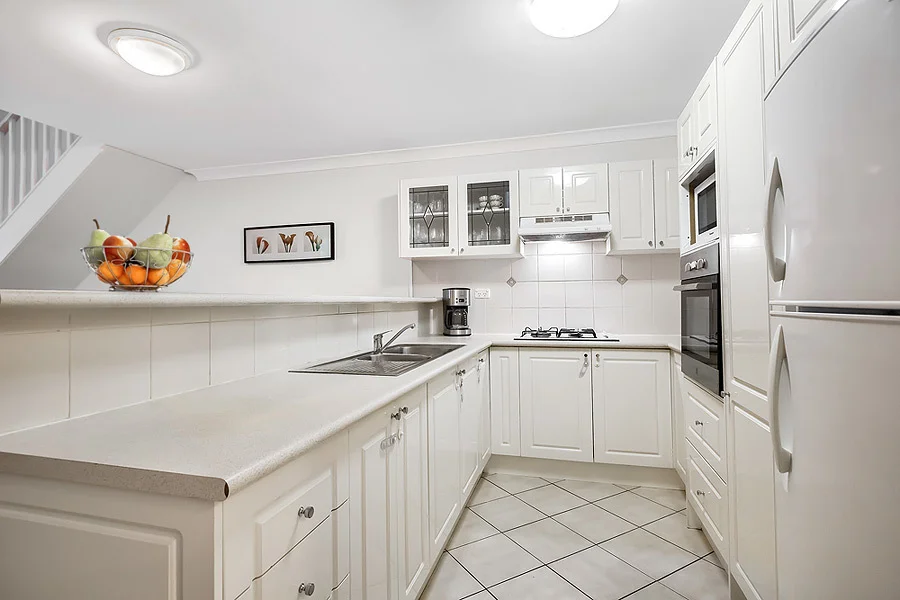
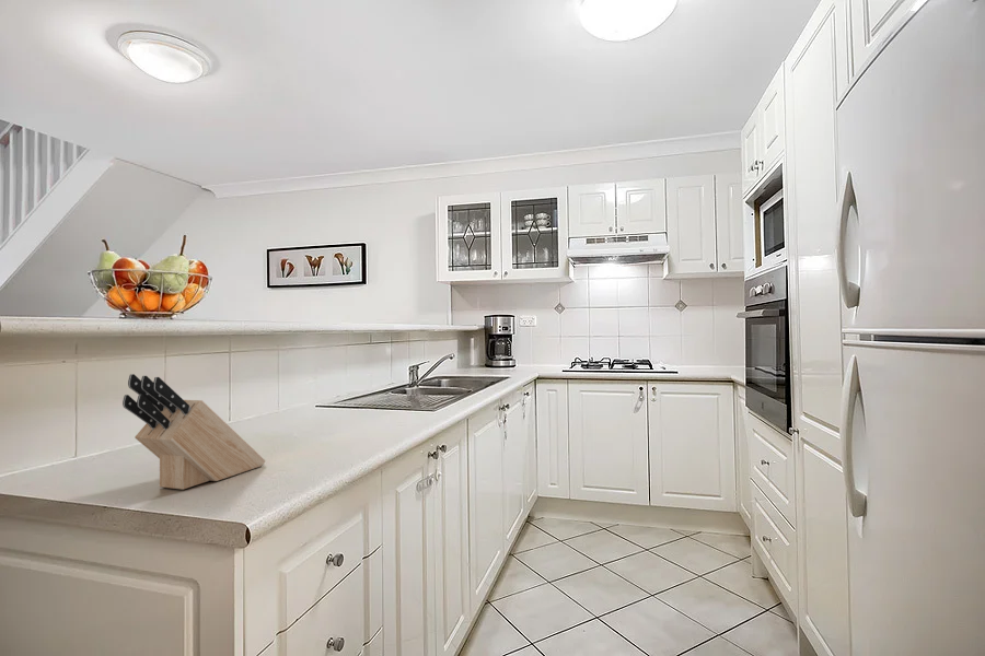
+ knife block [121,373,266,491]
